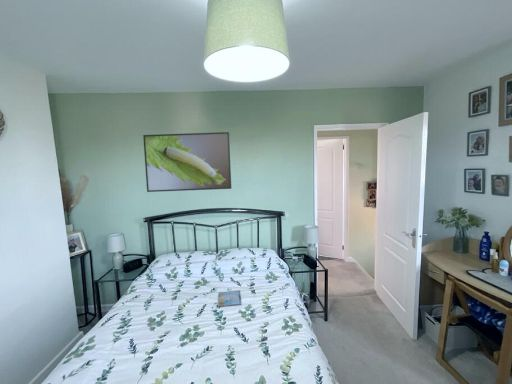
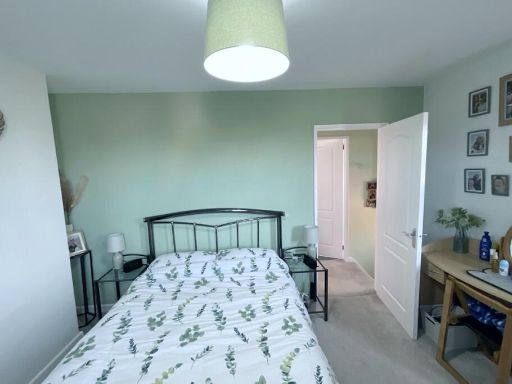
- book [217,289,242,308]
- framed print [142,131,232,193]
